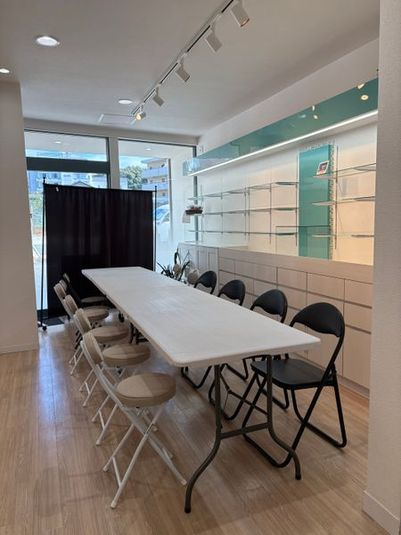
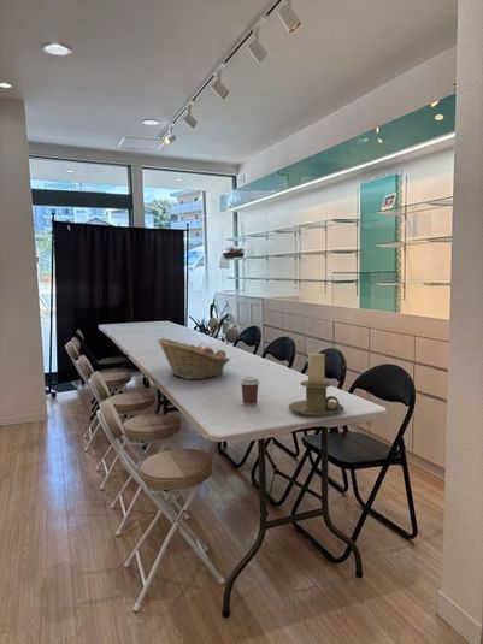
+ coffee cup [238,376,260,407]
+ candle holder [288,353,344,418]
+ fruit basket [157,337,231,380]
